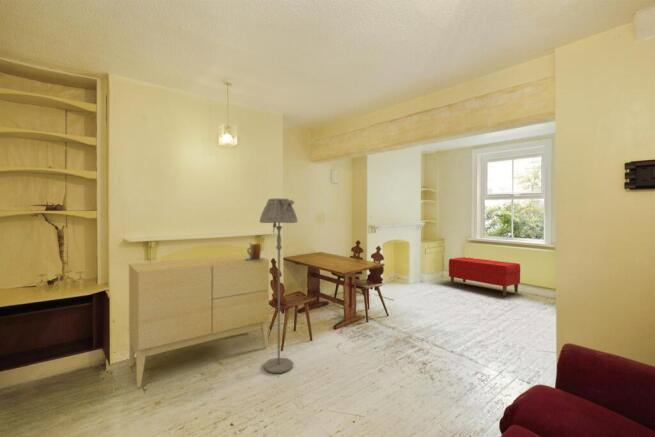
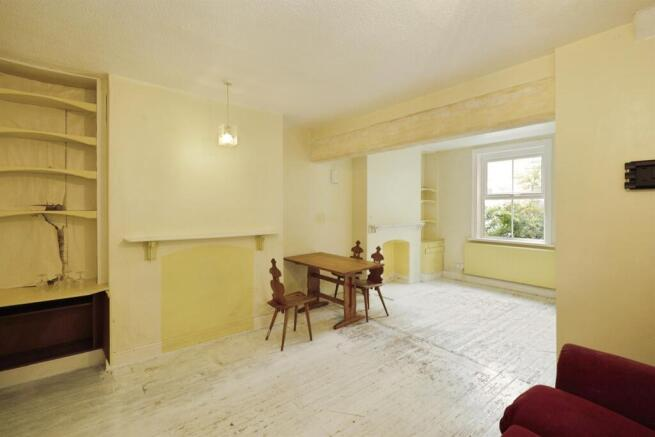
- ceramic jug [244,242,266,261]
- bench [448,256,521,297]
- floor lamp [259,197,299,374]
- sideboard [128,254,270,388]
